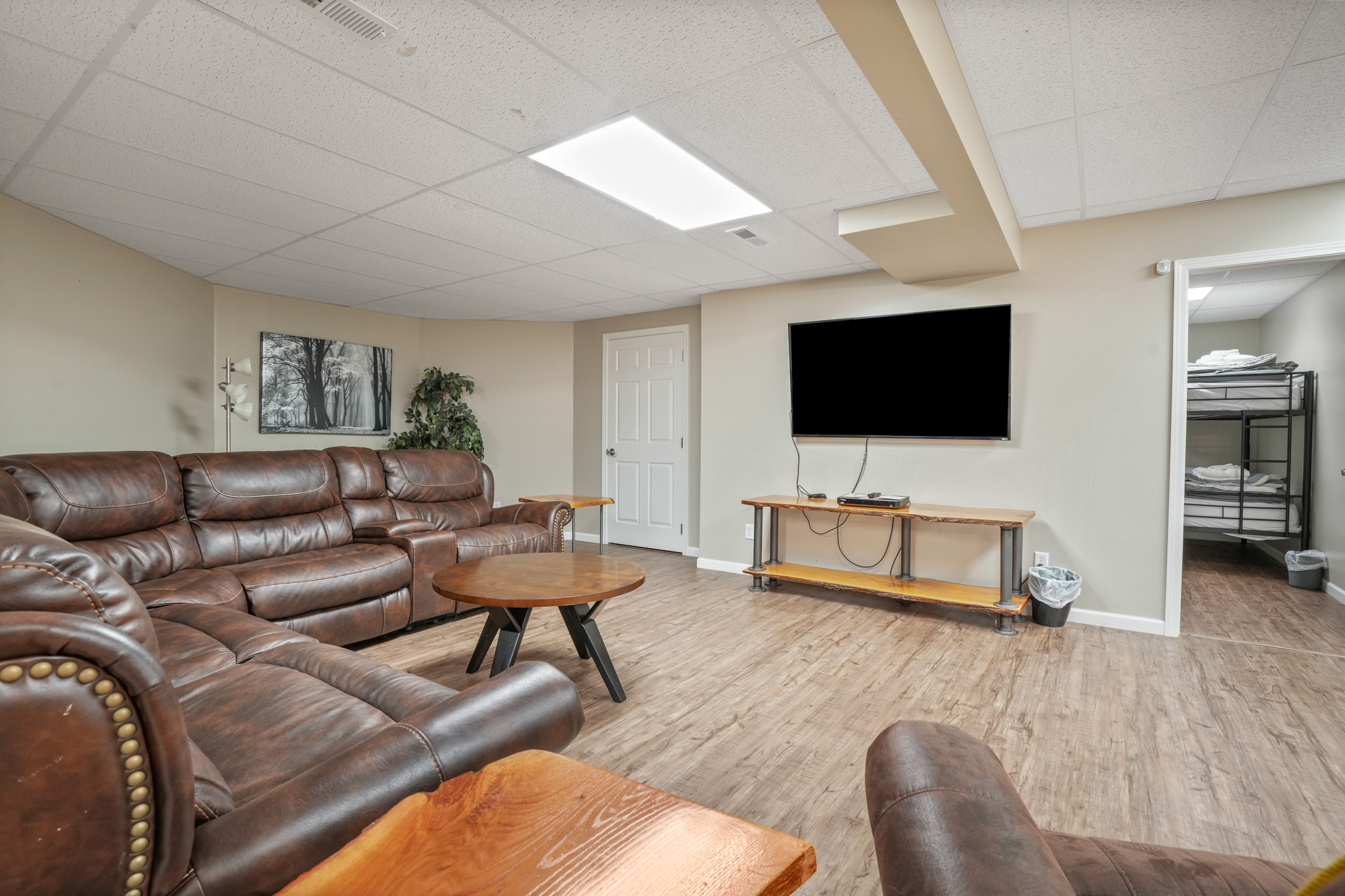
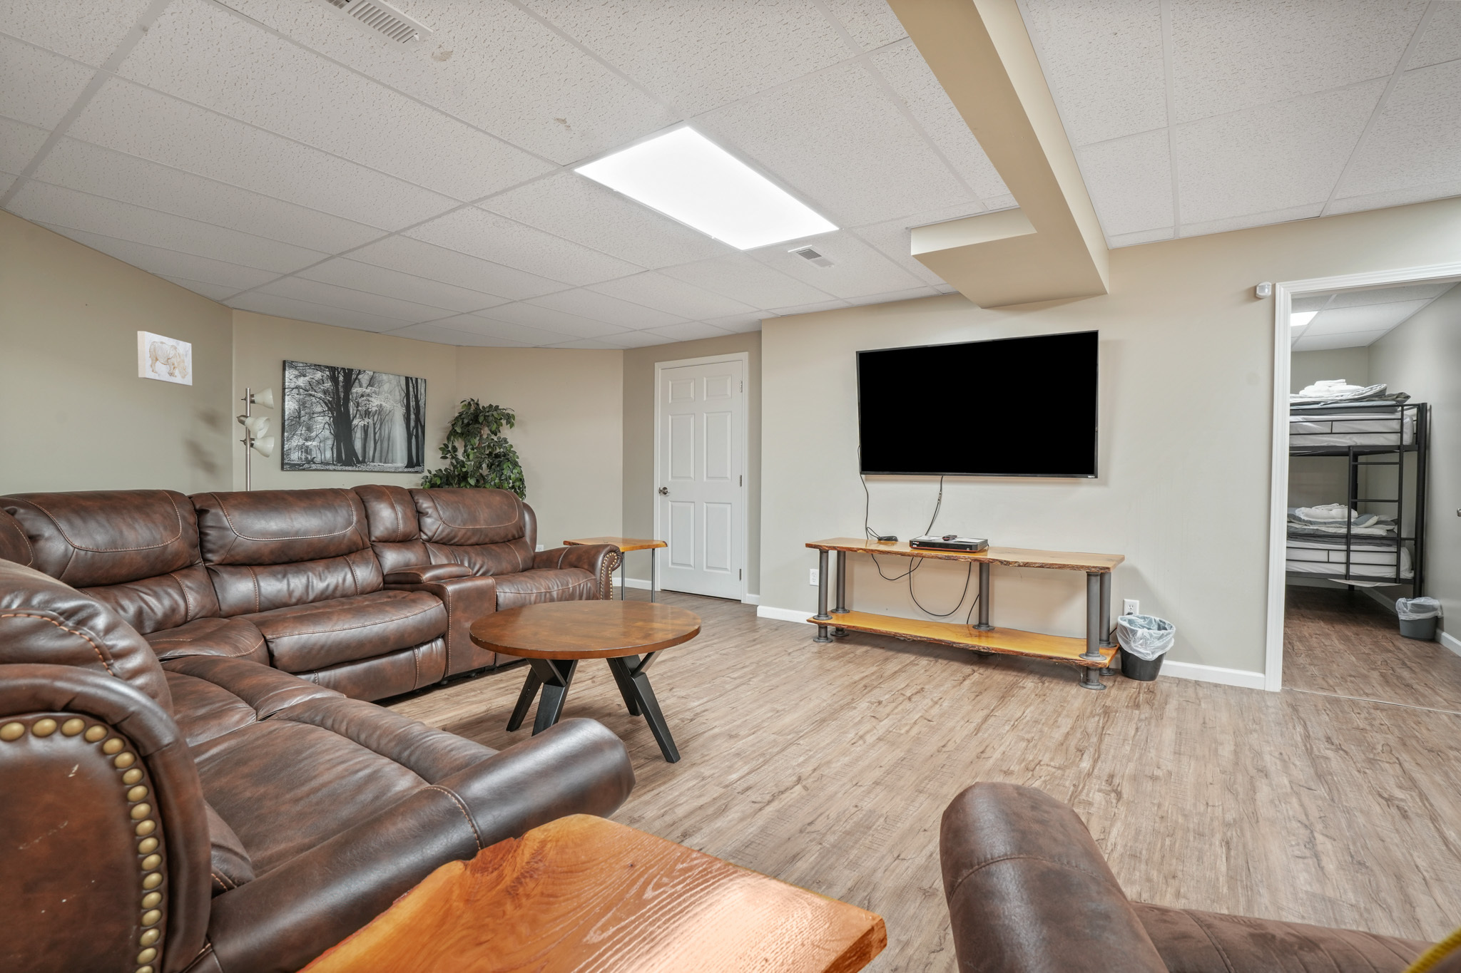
+ wall art [137,330,192,387]
